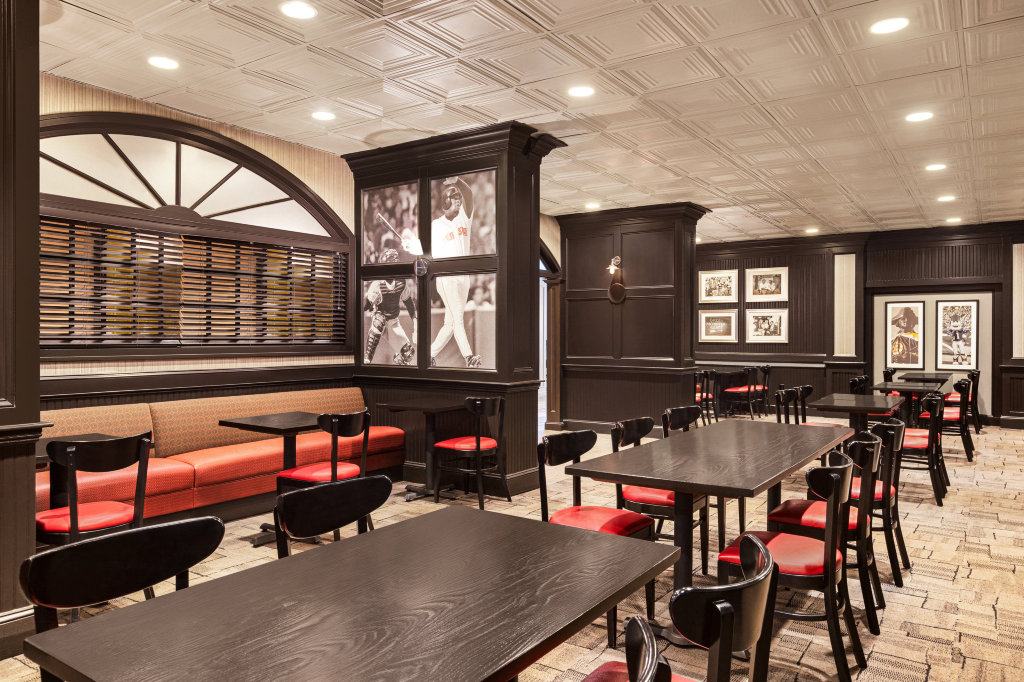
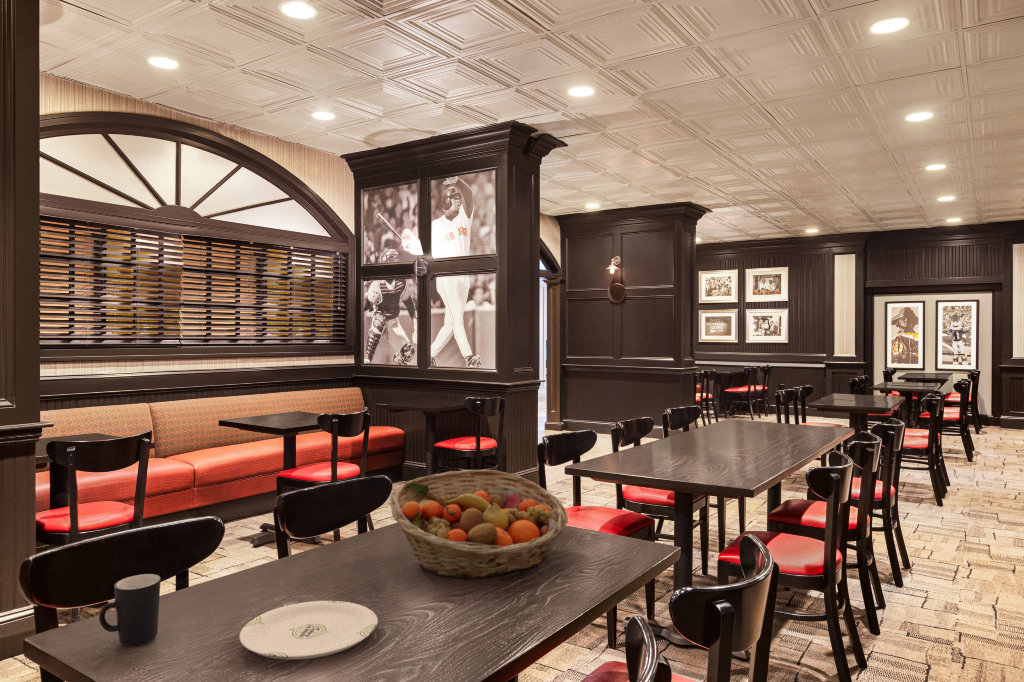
+ plate [238,600,379,661]
+ mug [98,573,162,647]
+ fruit basket [389,469,569,579]
